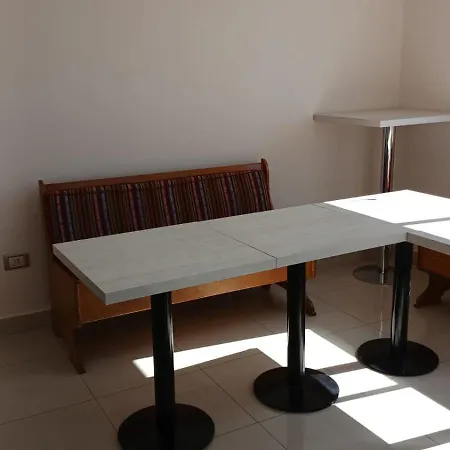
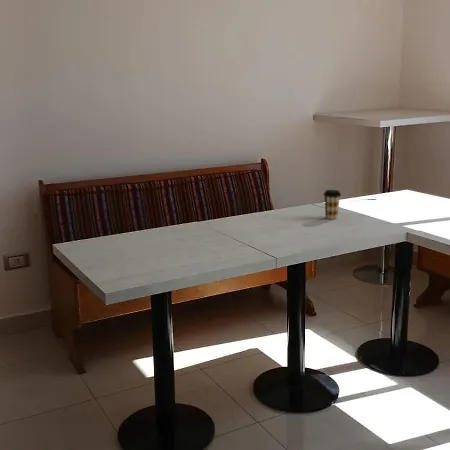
+ coffee cup [322,189,342,220]
